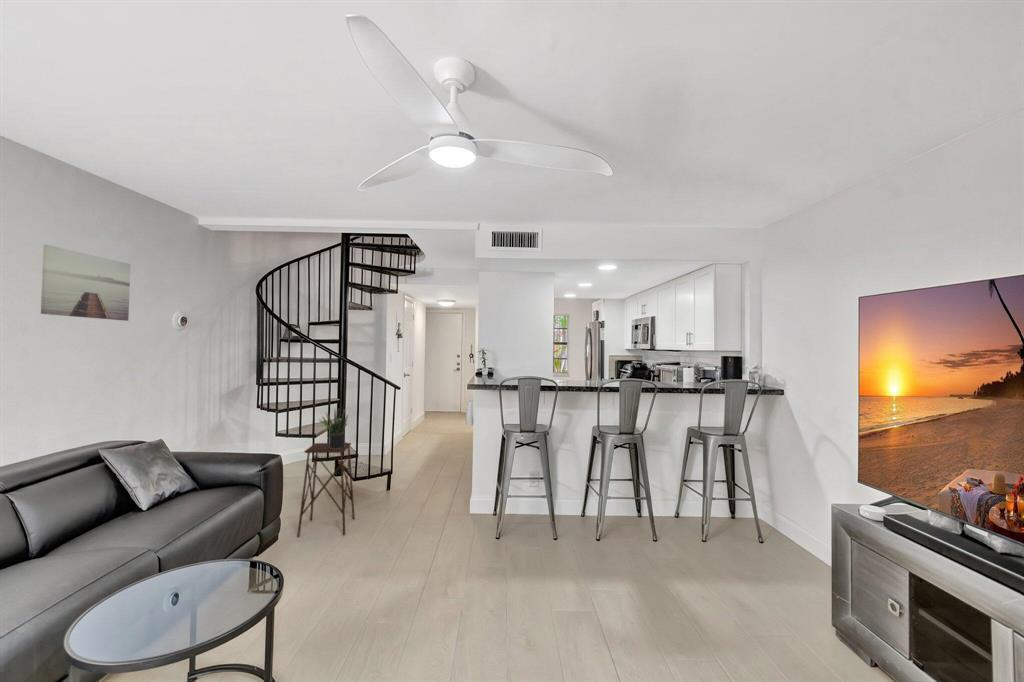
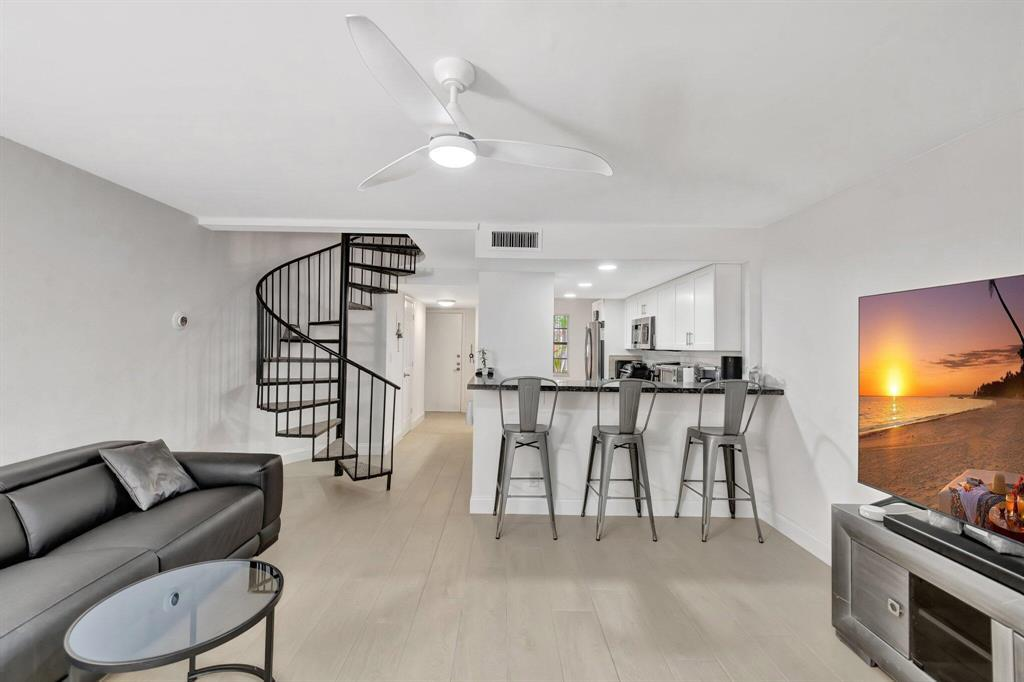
- wall art [40,244,131,322]
- side table [296,442,356,538]
- potted plant [317,406,349,450]
